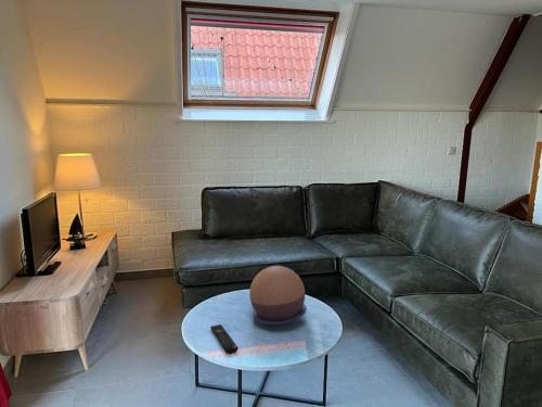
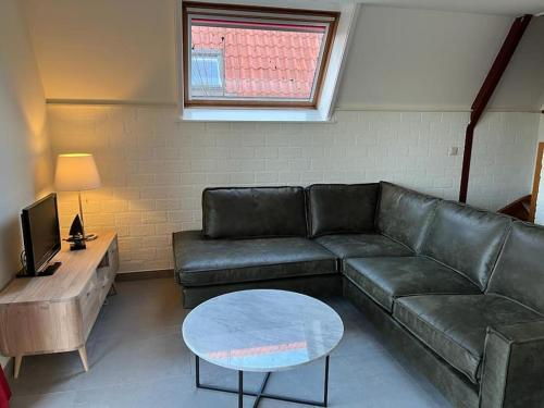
- remote control [209,323,240,354]
- decorative bowl [248,265,308,326]
